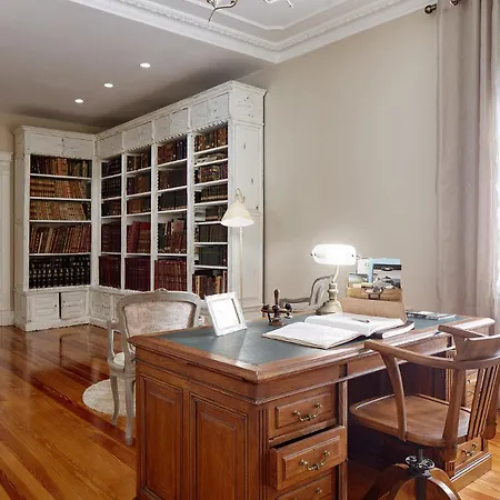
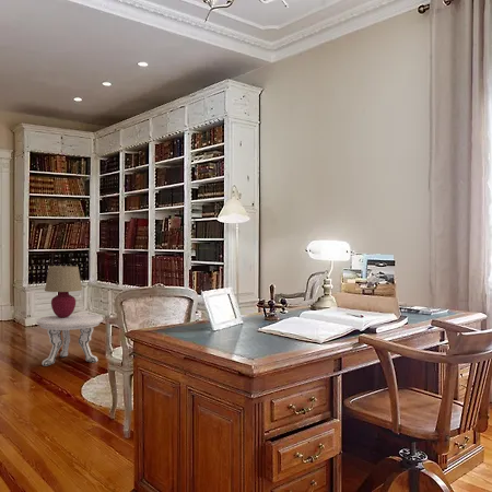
+ side table [36,313,104,367]
+ table lamp [44,265,83,318]
